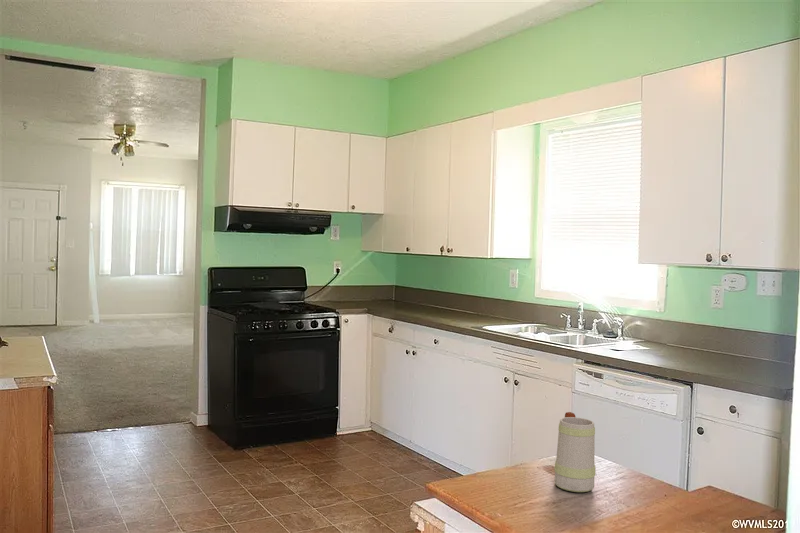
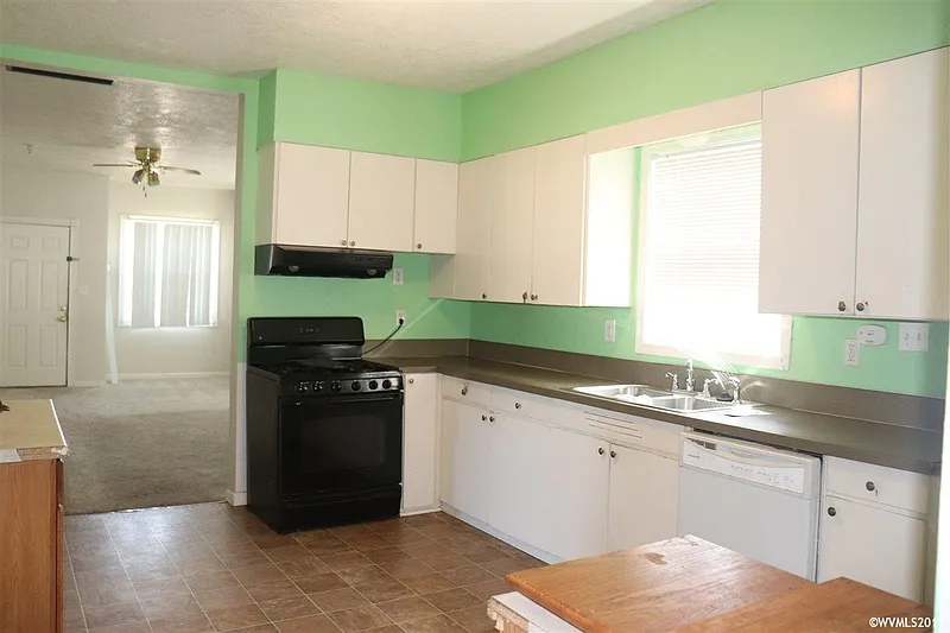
- mug [553,411,597,493]
